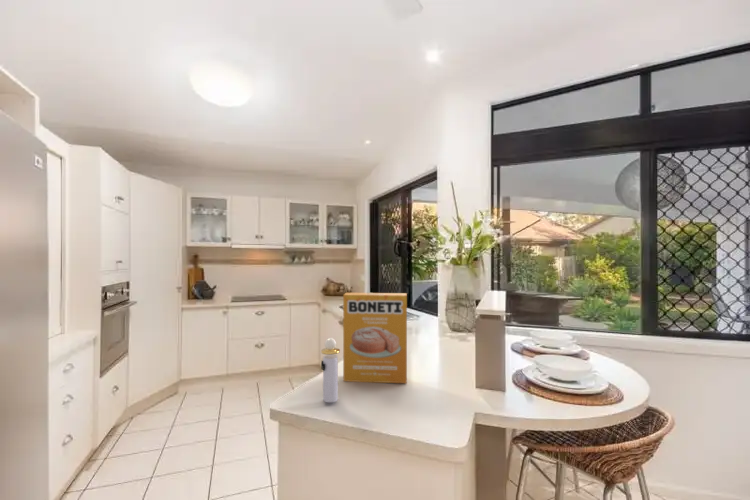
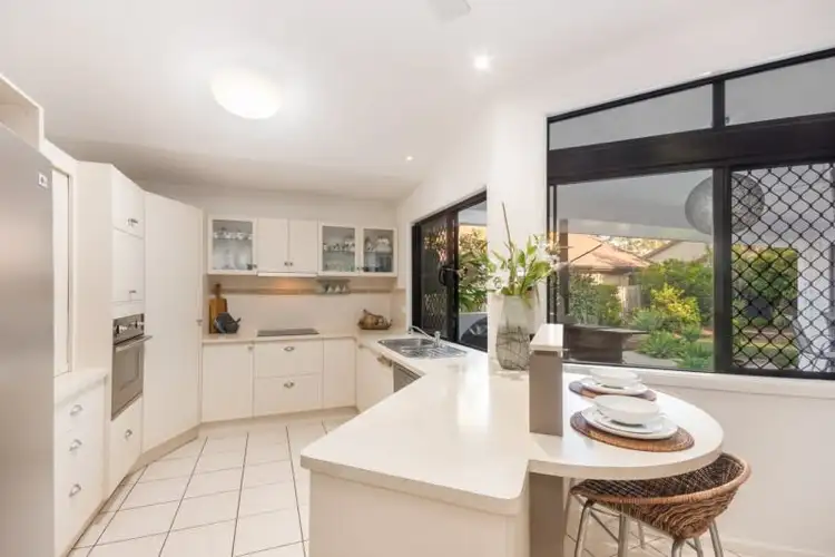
- cereal box [342,292,408,384]
- perfume bottle [320,337,341,403]
